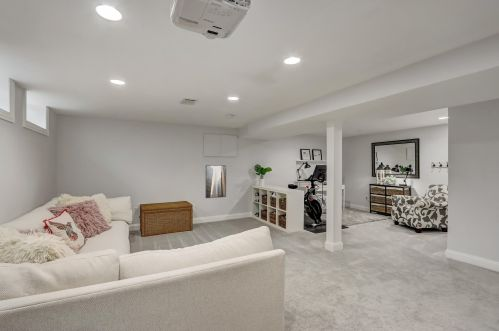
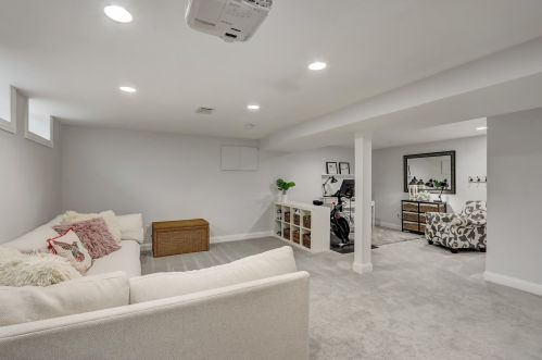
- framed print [205,164,227,199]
